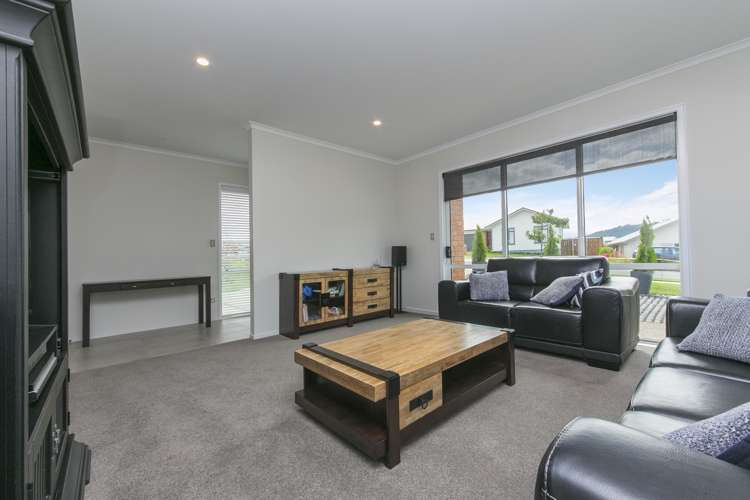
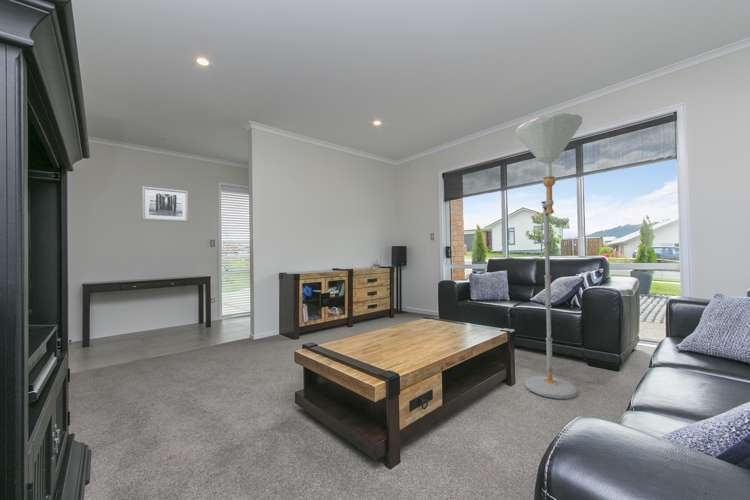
+ wall art [141,185,190,223]
+ floor lamp [515,112,583,400]
